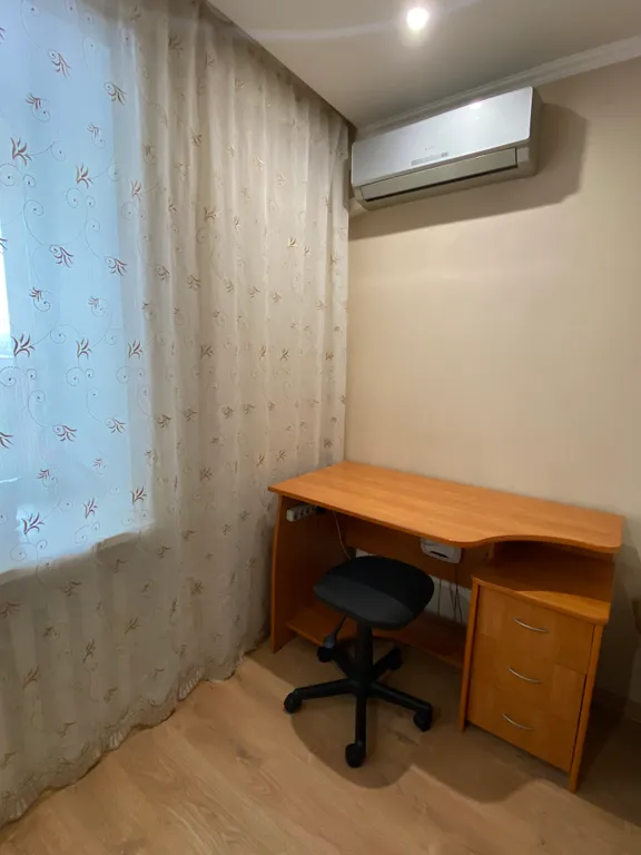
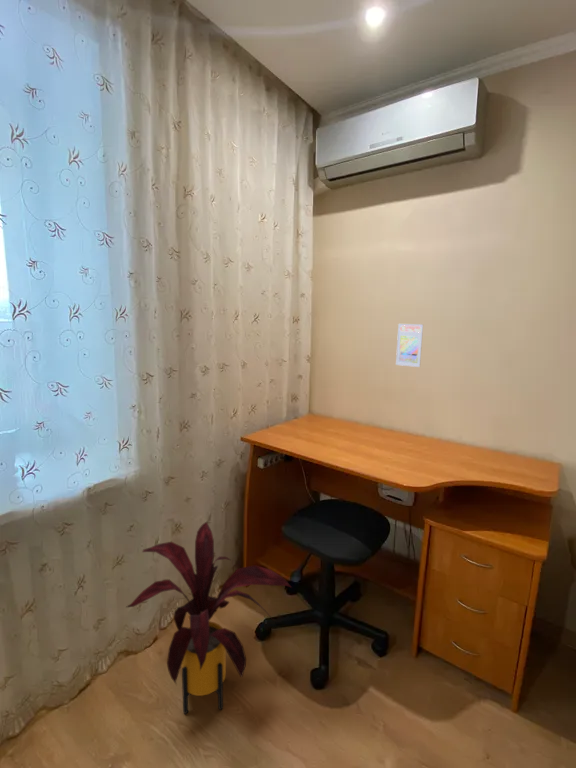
+ trading card display case [395,323,424,368]
+ house plant [126,520,293,715]
